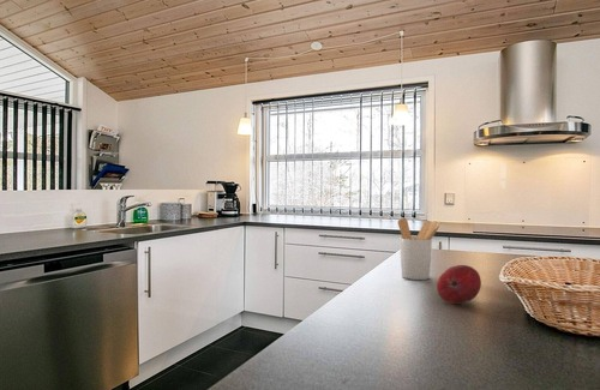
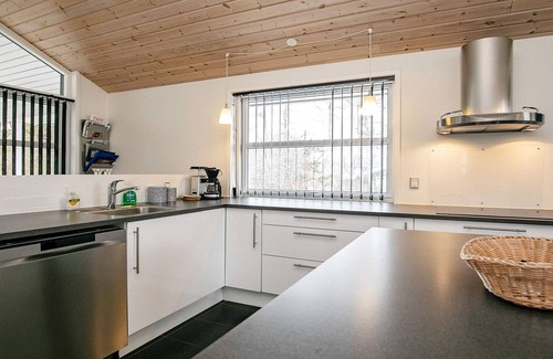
- fruit [436,264,482,305]
- utensil holder [397,217,442,281]
